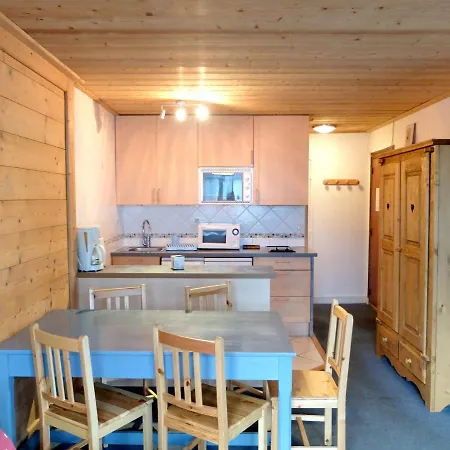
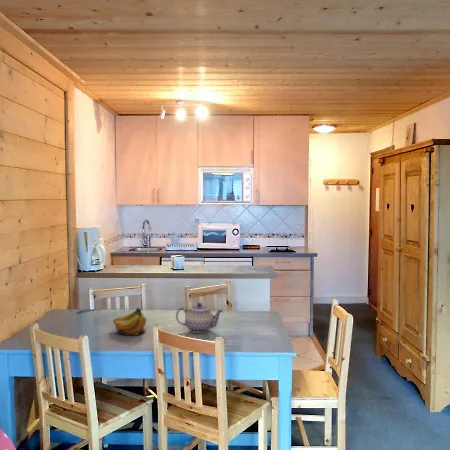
+ teapot [175,302,224,334]
+ fruit [112,307,147,336]
